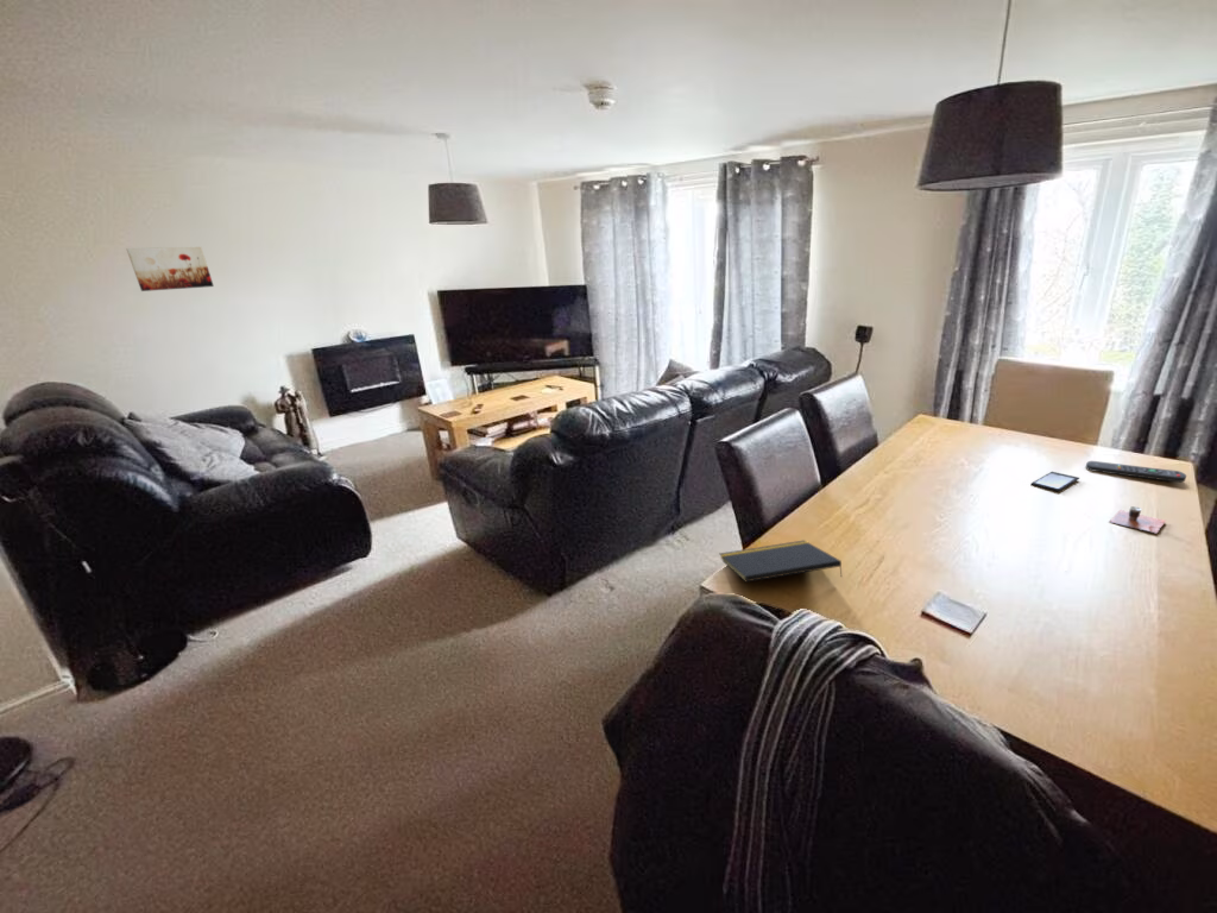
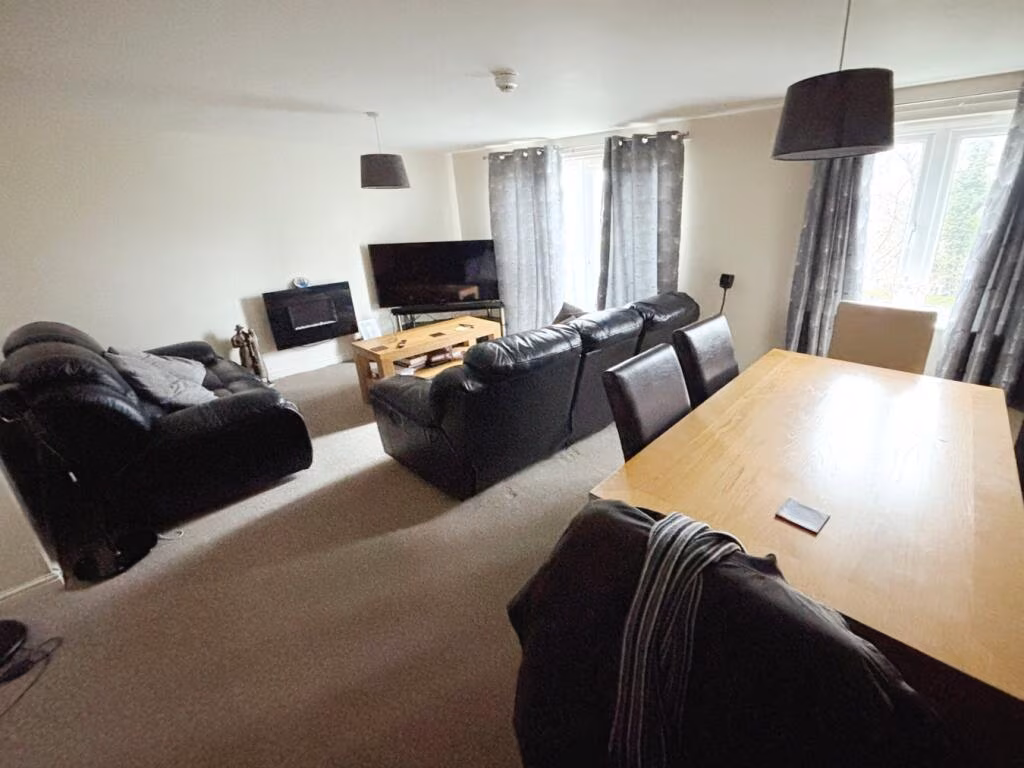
- remote control [1085,460,1187,484]
- wall art [126,246,215,292]
- notepad [718,539,844,584]
- cup [1109,505,1167,535]
- smartphone [1029,471,1080,492]
